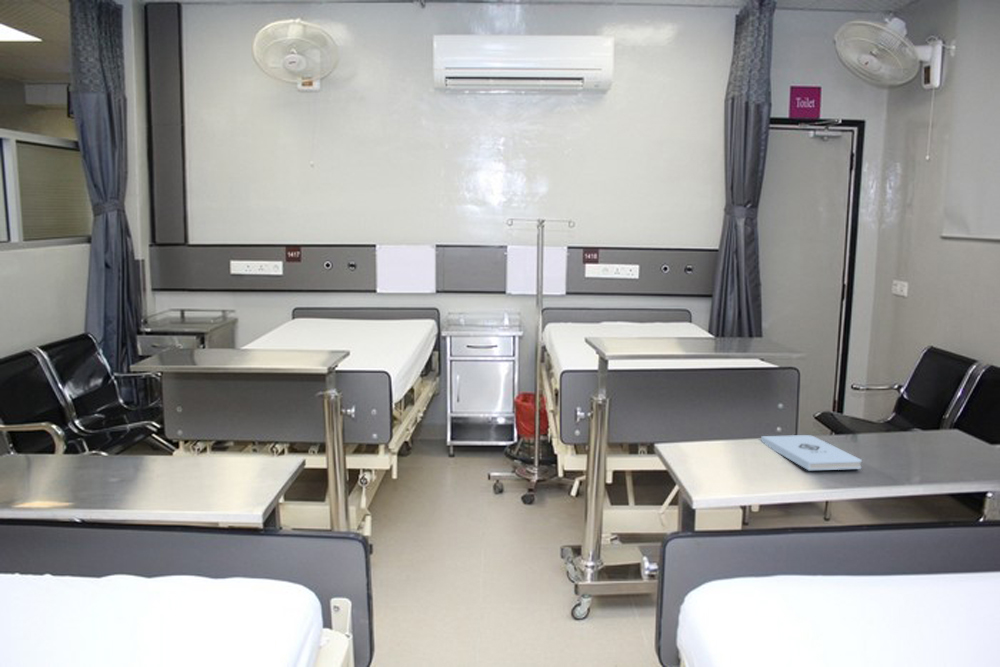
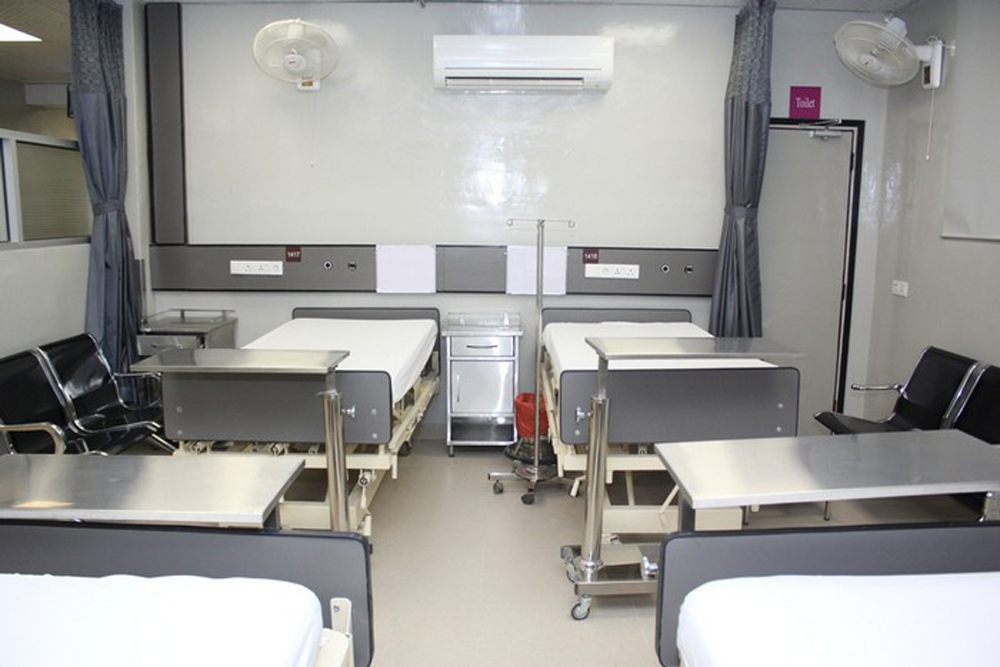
- notepad [760,434,863,471]
